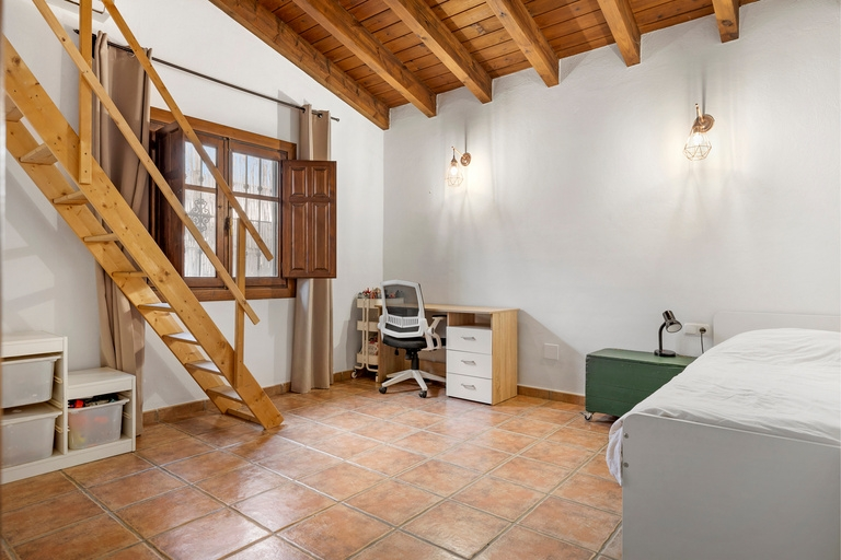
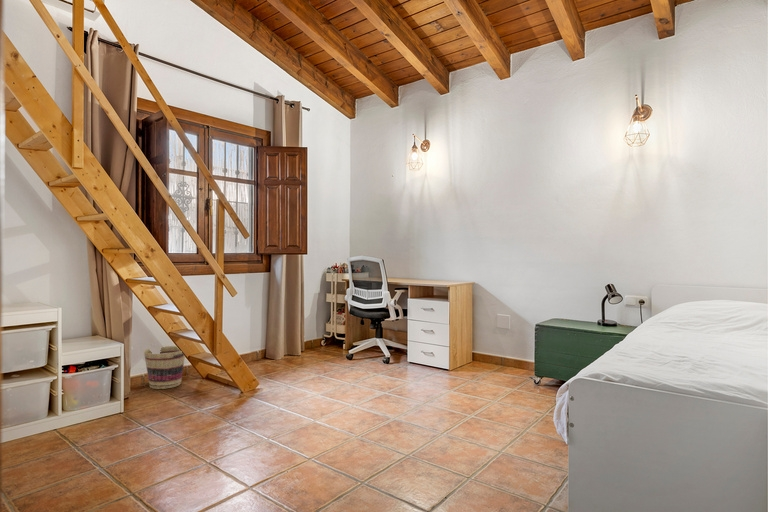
+ basket [143,345,186,390]
